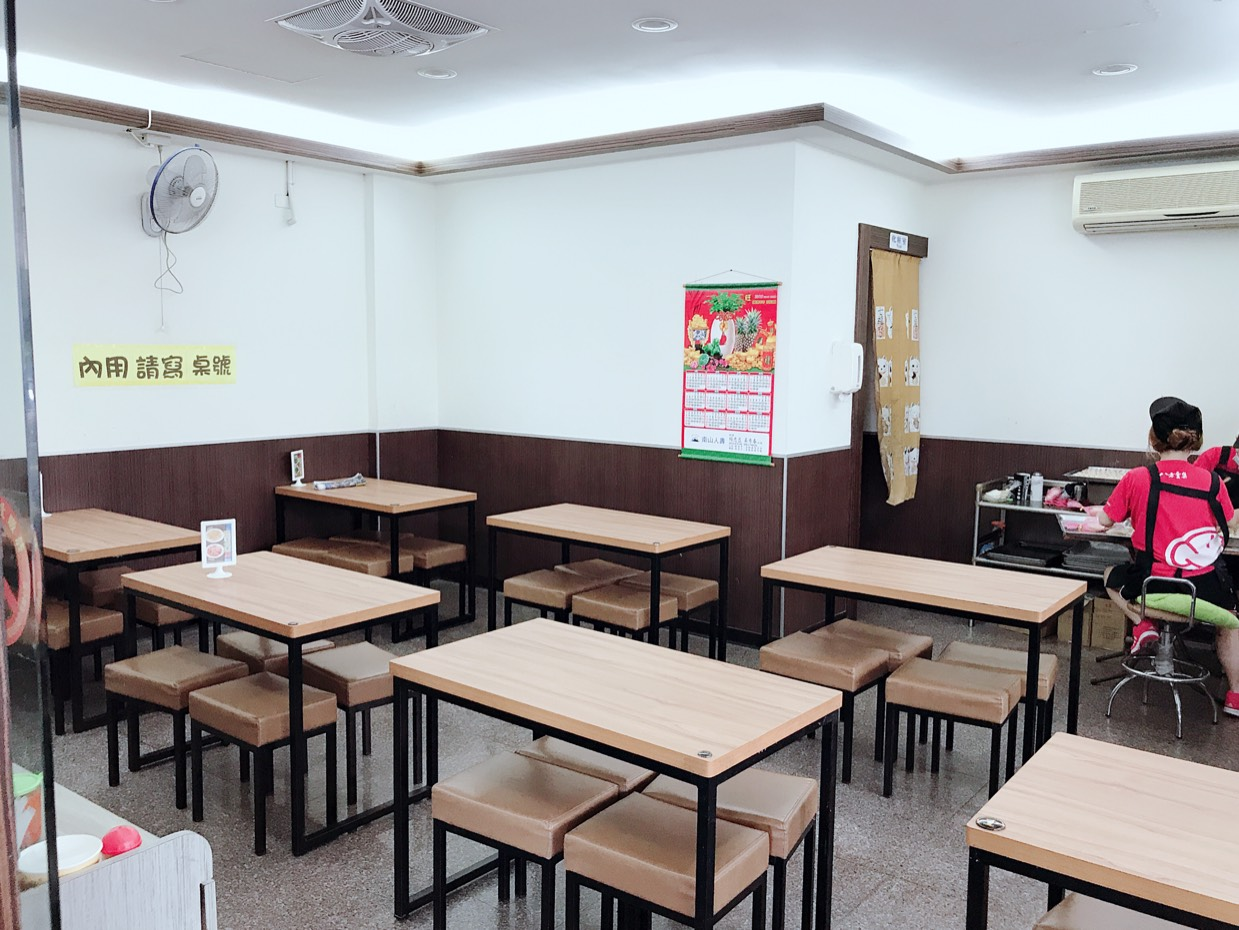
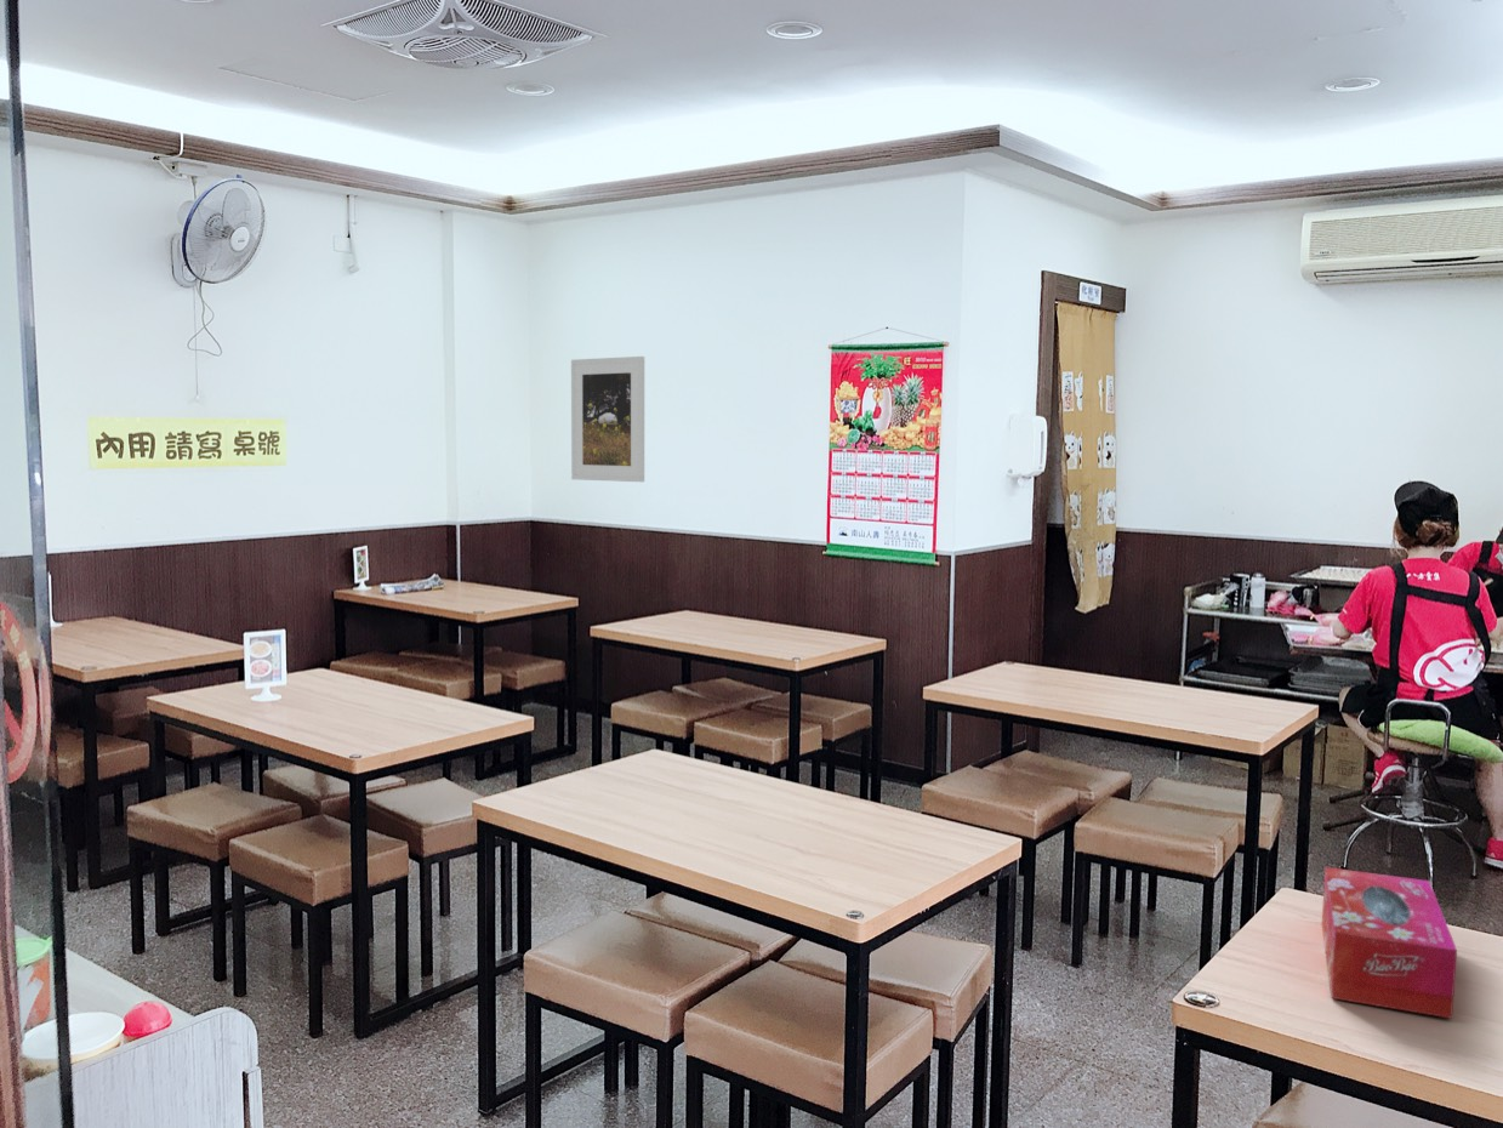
+ tissue box [1321,866,1458,1020]
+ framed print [570,355,645,483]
